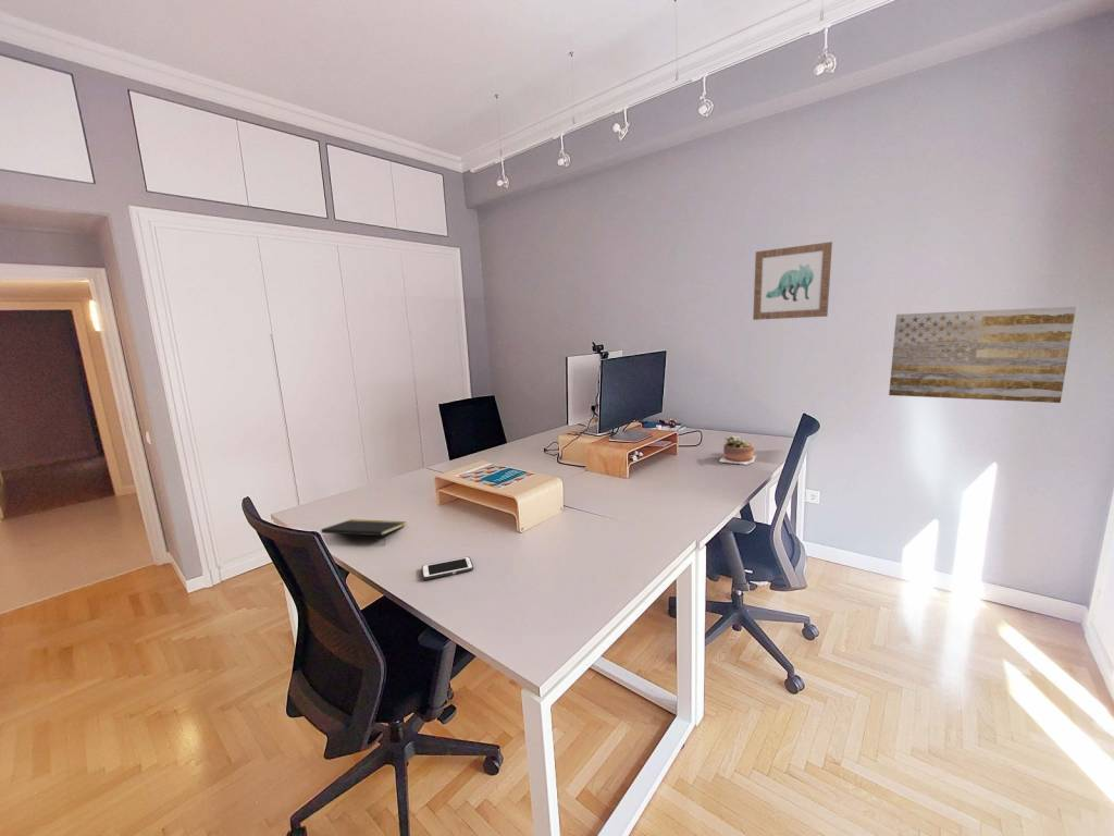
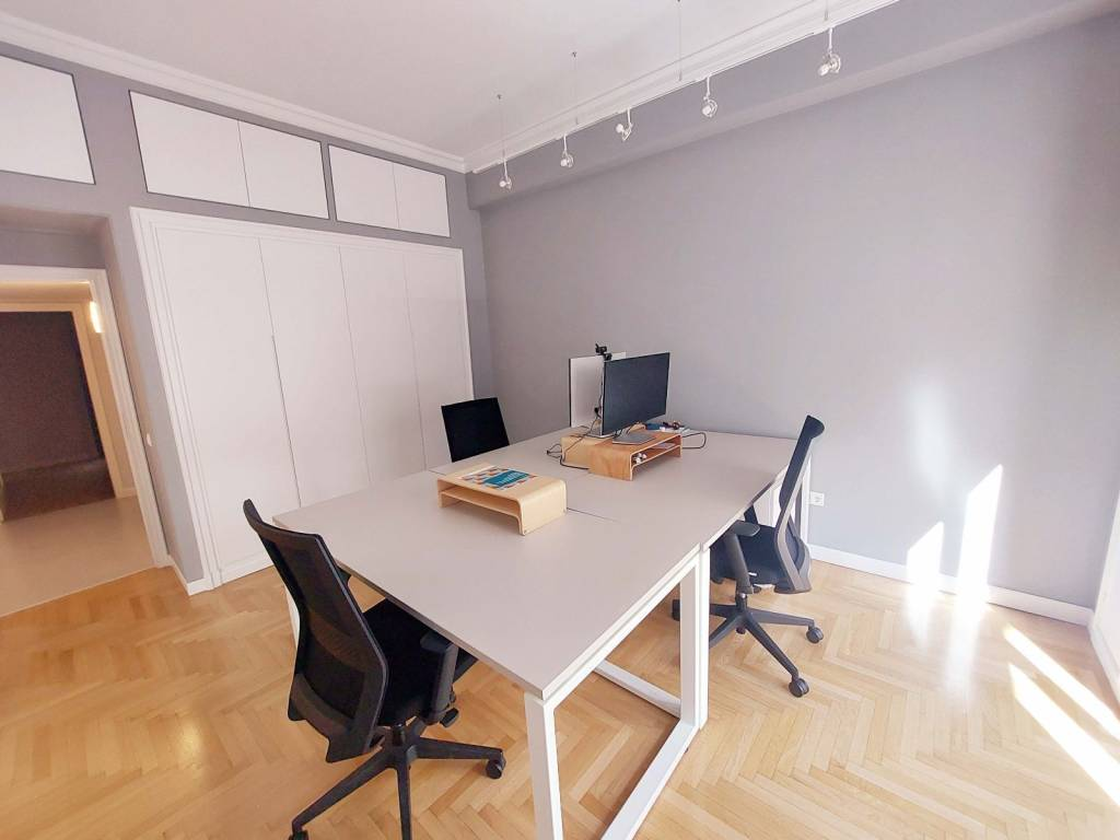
- wall art [752,241,833,321]
- succulent plant [719,434,757,466]
- cell phone [421,555,474,580]
- notepad [320,518,407,545]
- wall art [888,305,1077,404]
